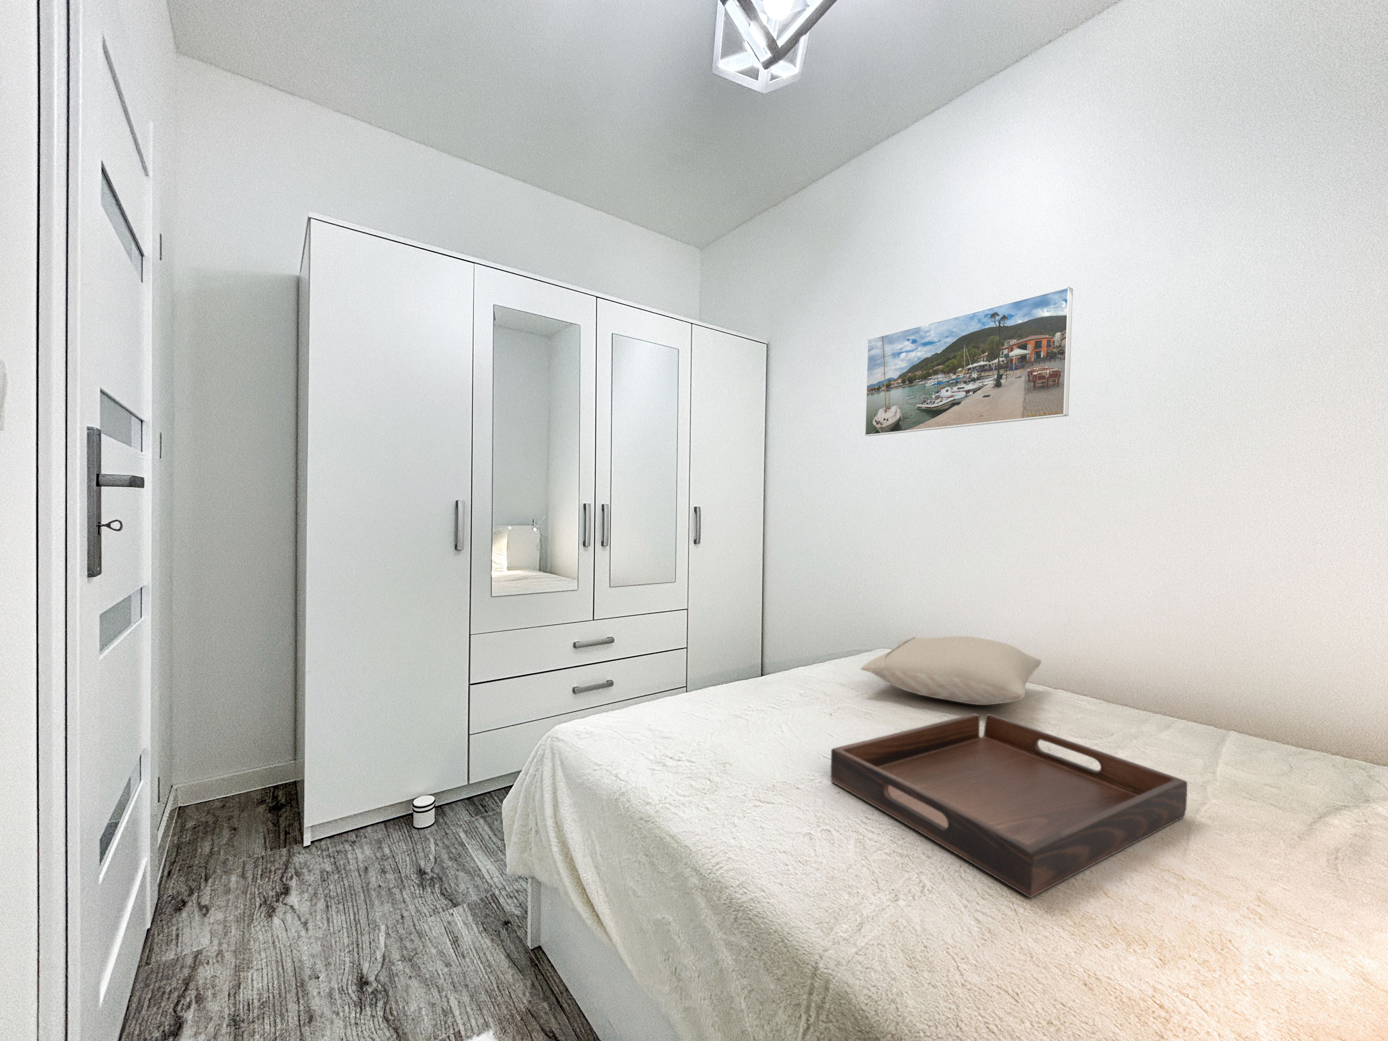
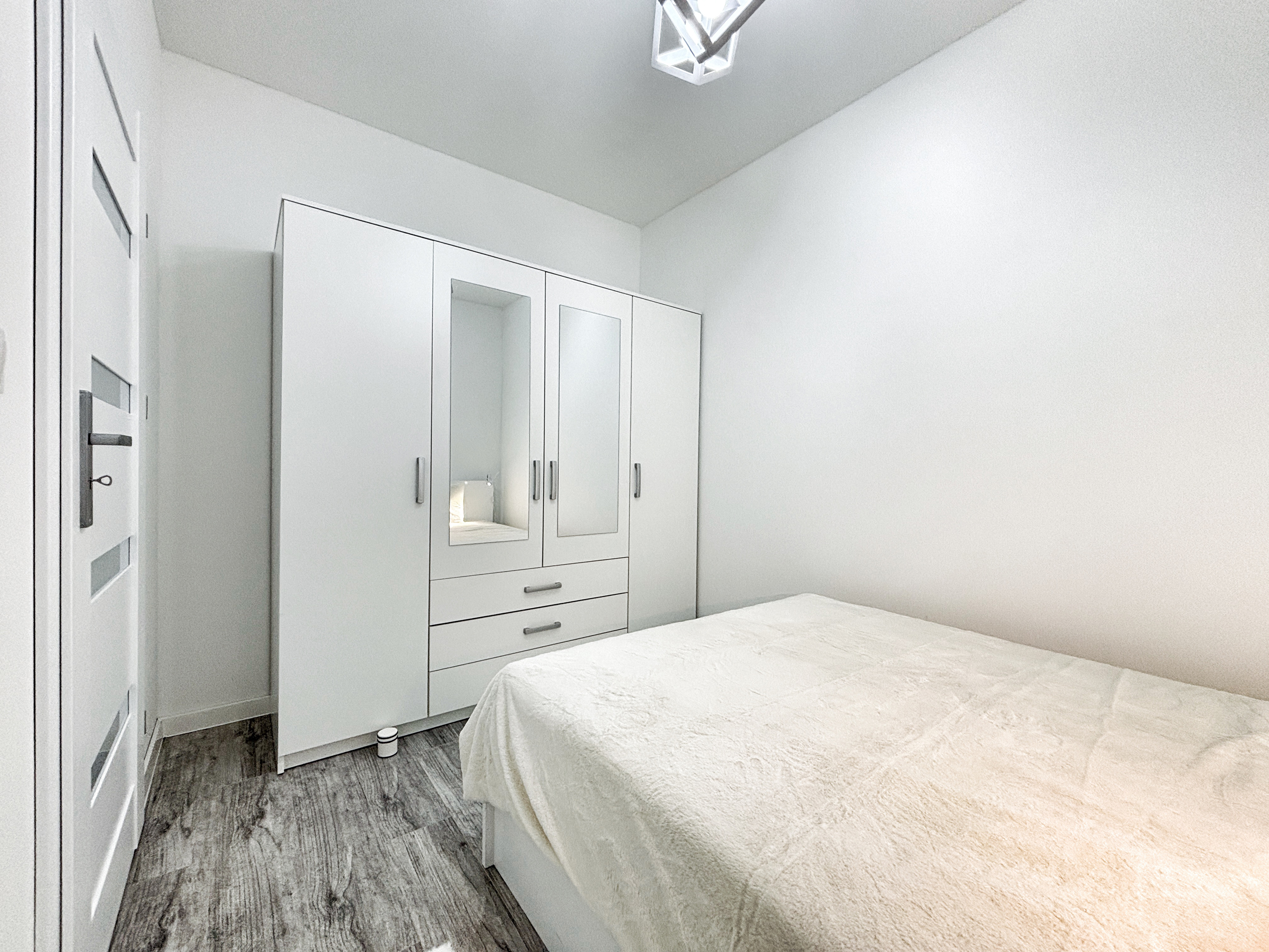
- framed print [864,286,1073,436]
- pillow [860,636,1042,705]
- serving tray [830,713,1188,898]
